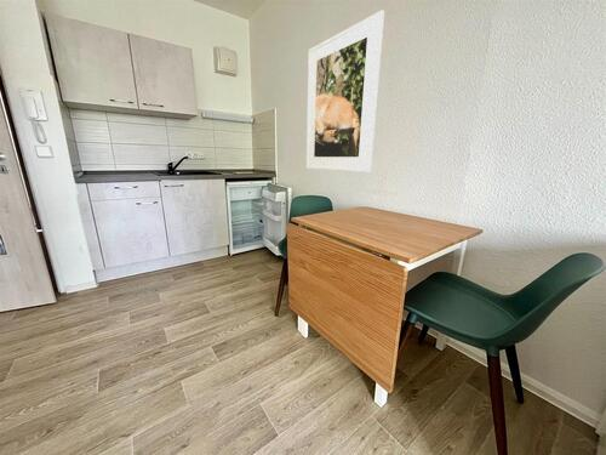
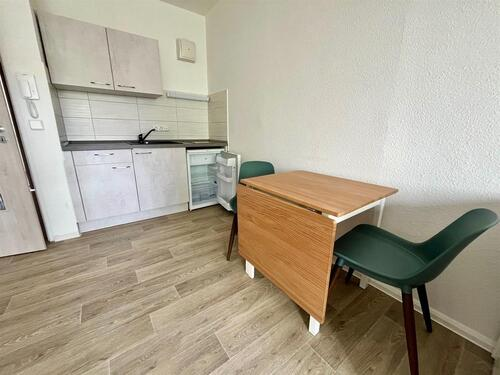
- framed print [305,8,385,174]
